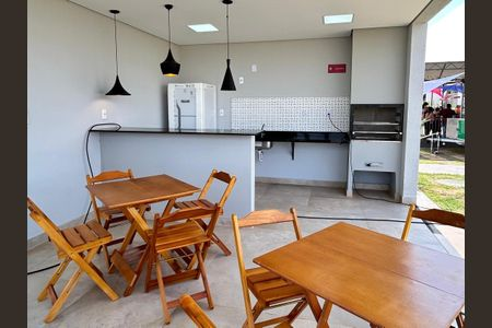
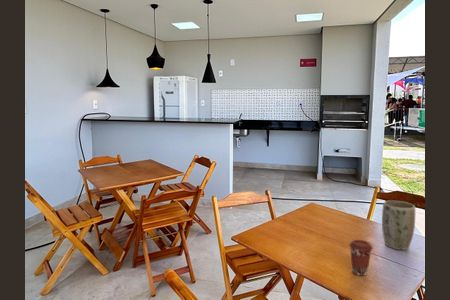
+ coffee cup [348,239,374,277]
+ plant pot [381,200,416,251]
